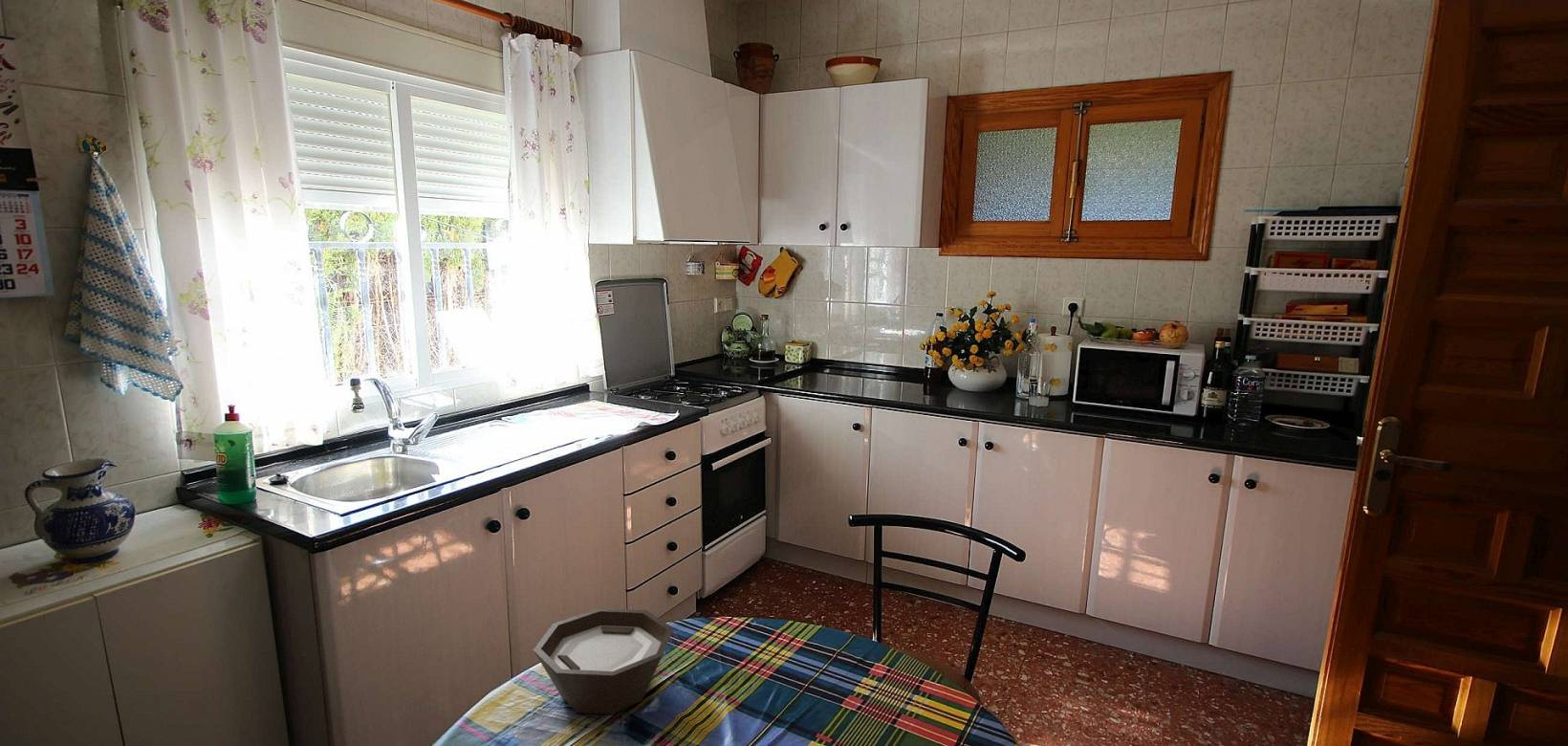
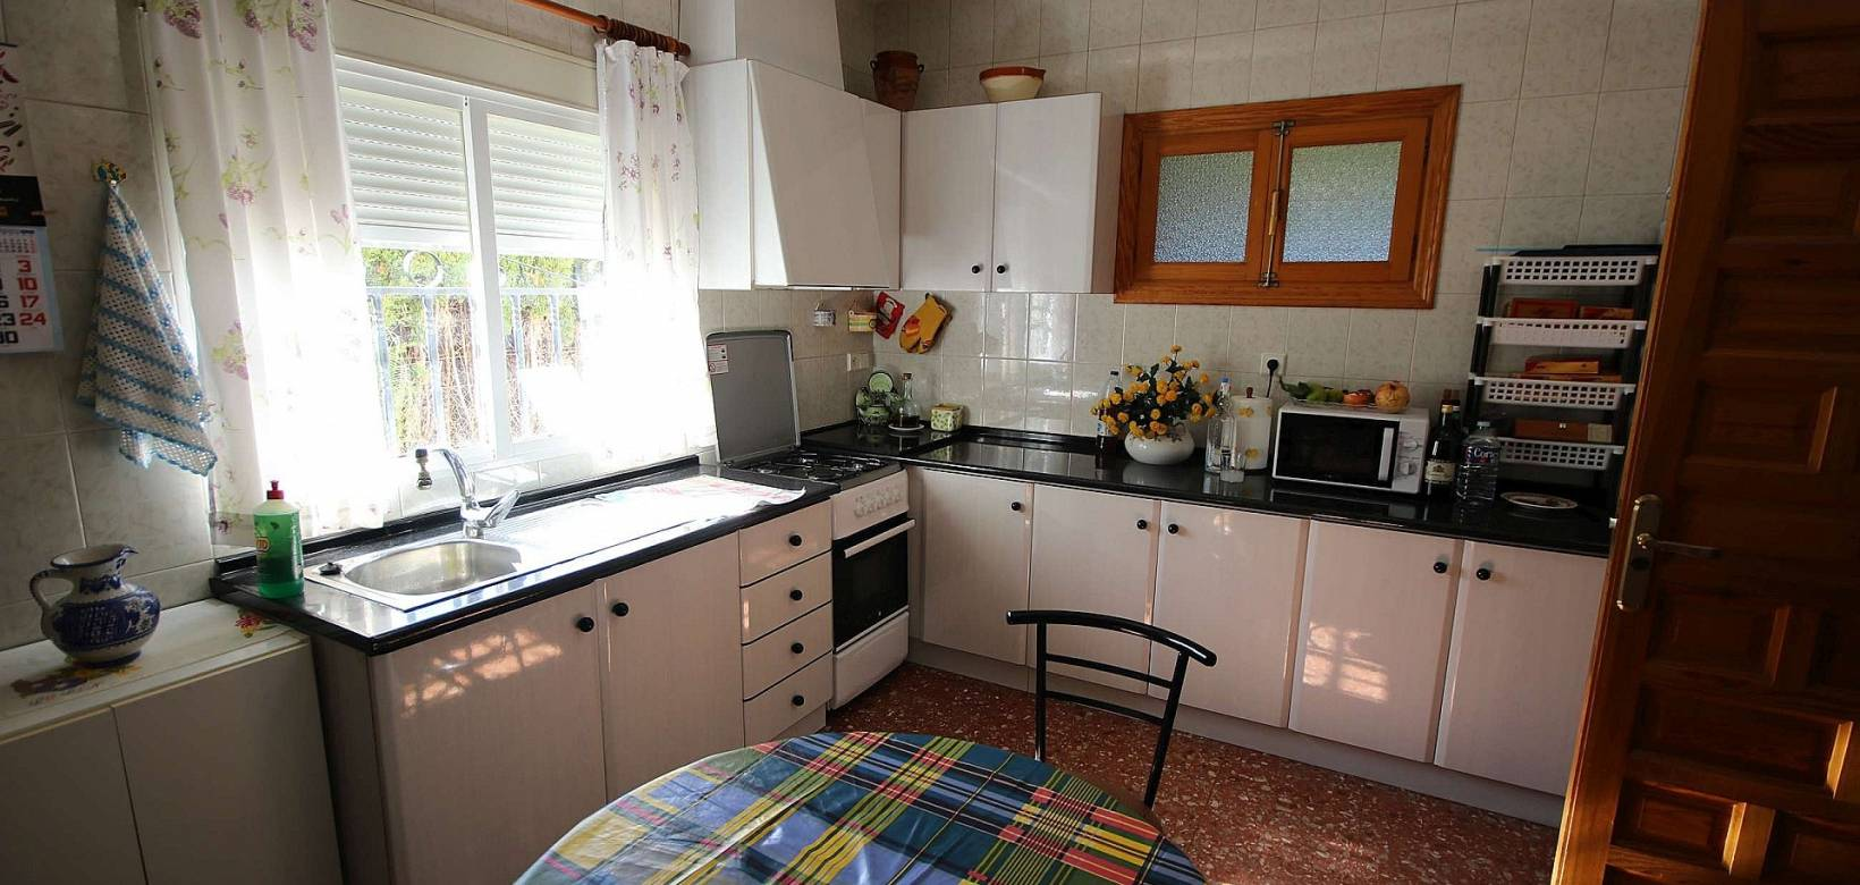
- bowl [533,607,674,715]
